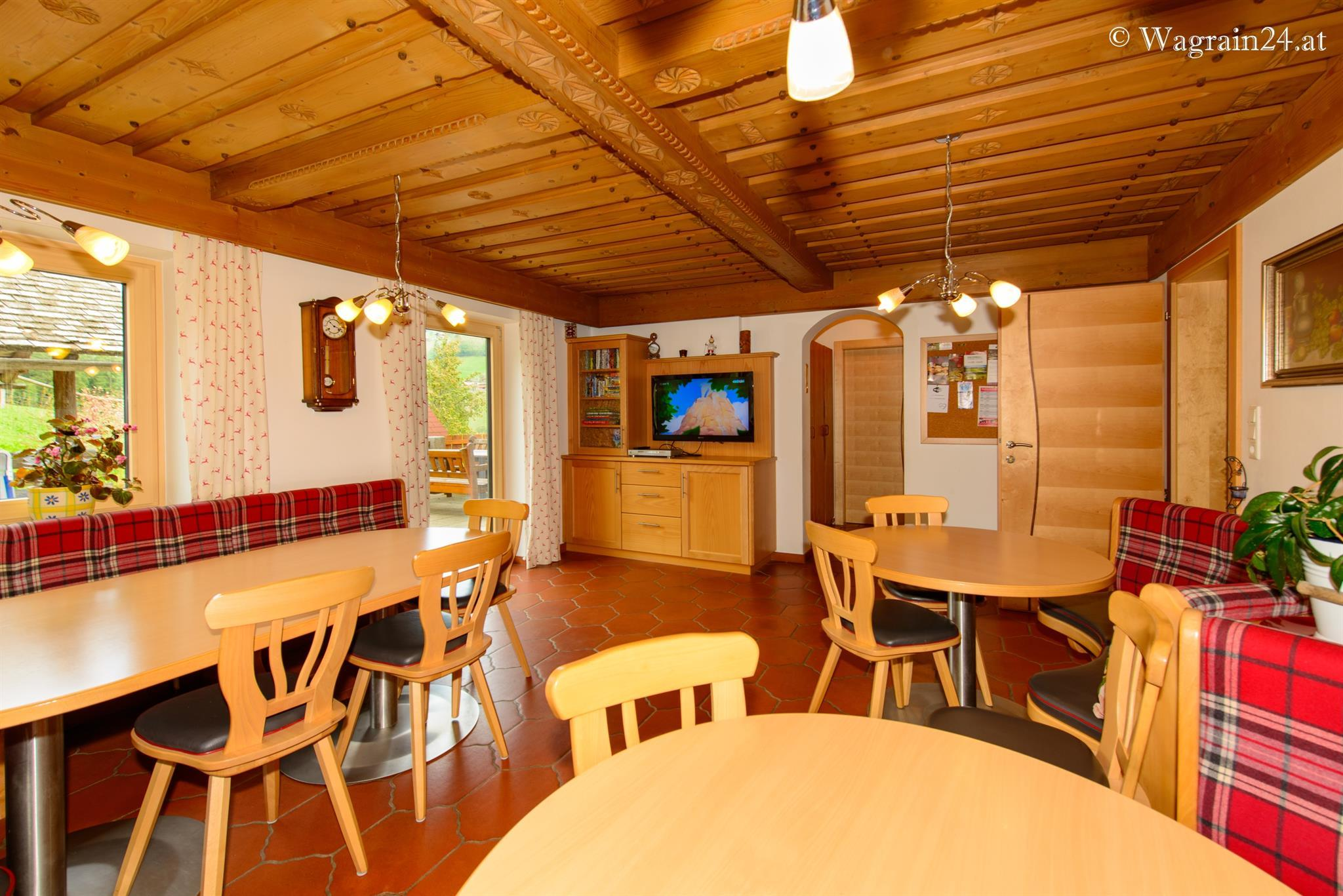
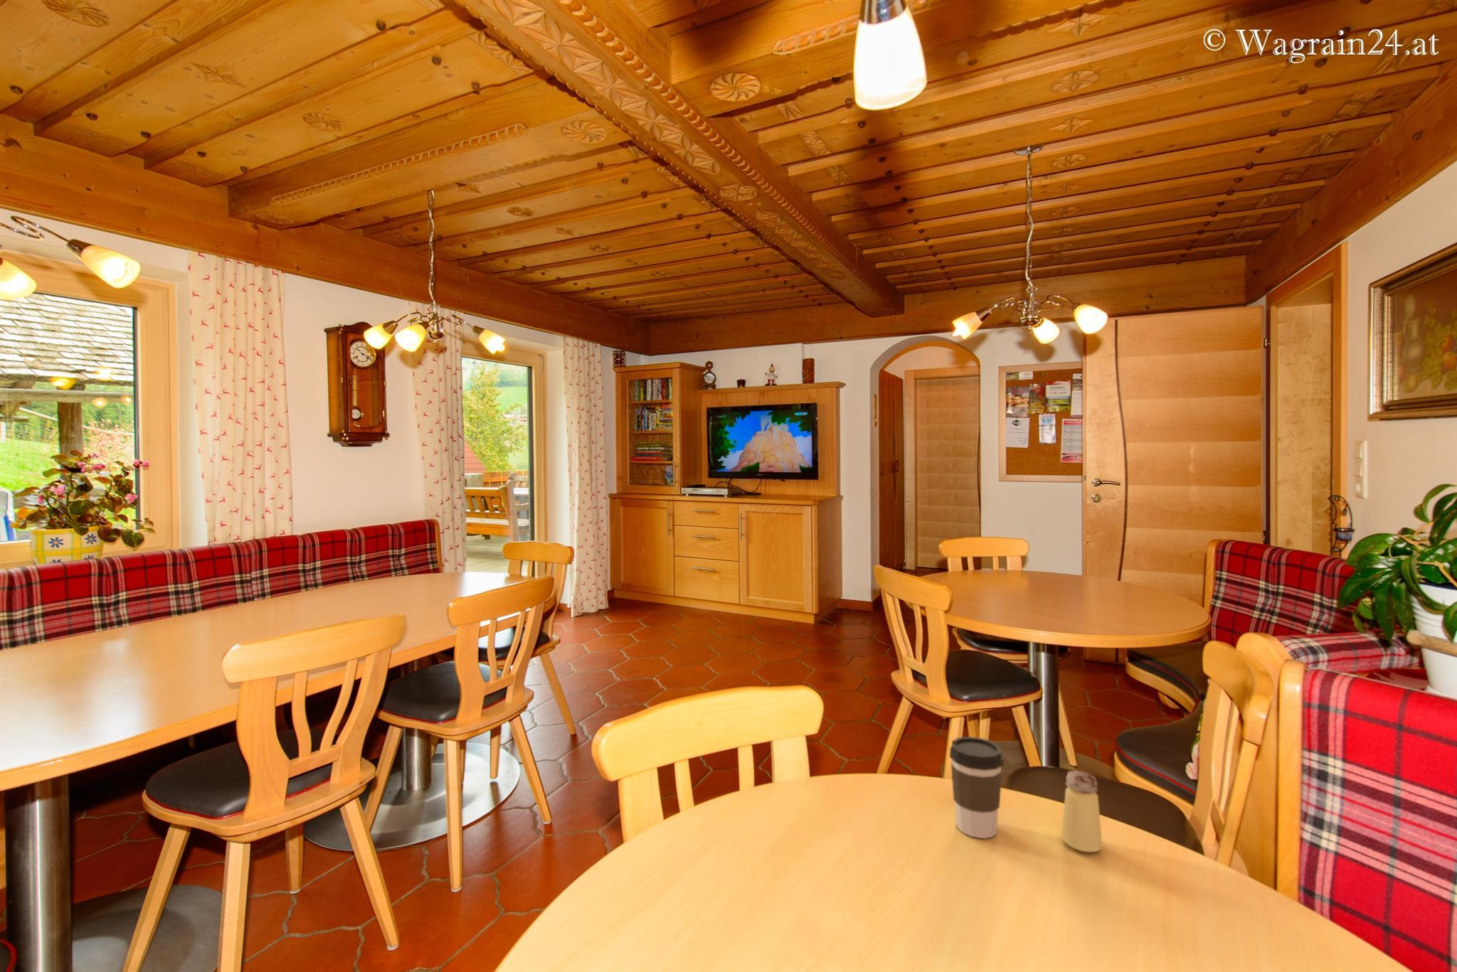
+ saltshaker [1061,770,1103,854]
+ coffee cup [949,736,1005,839]
